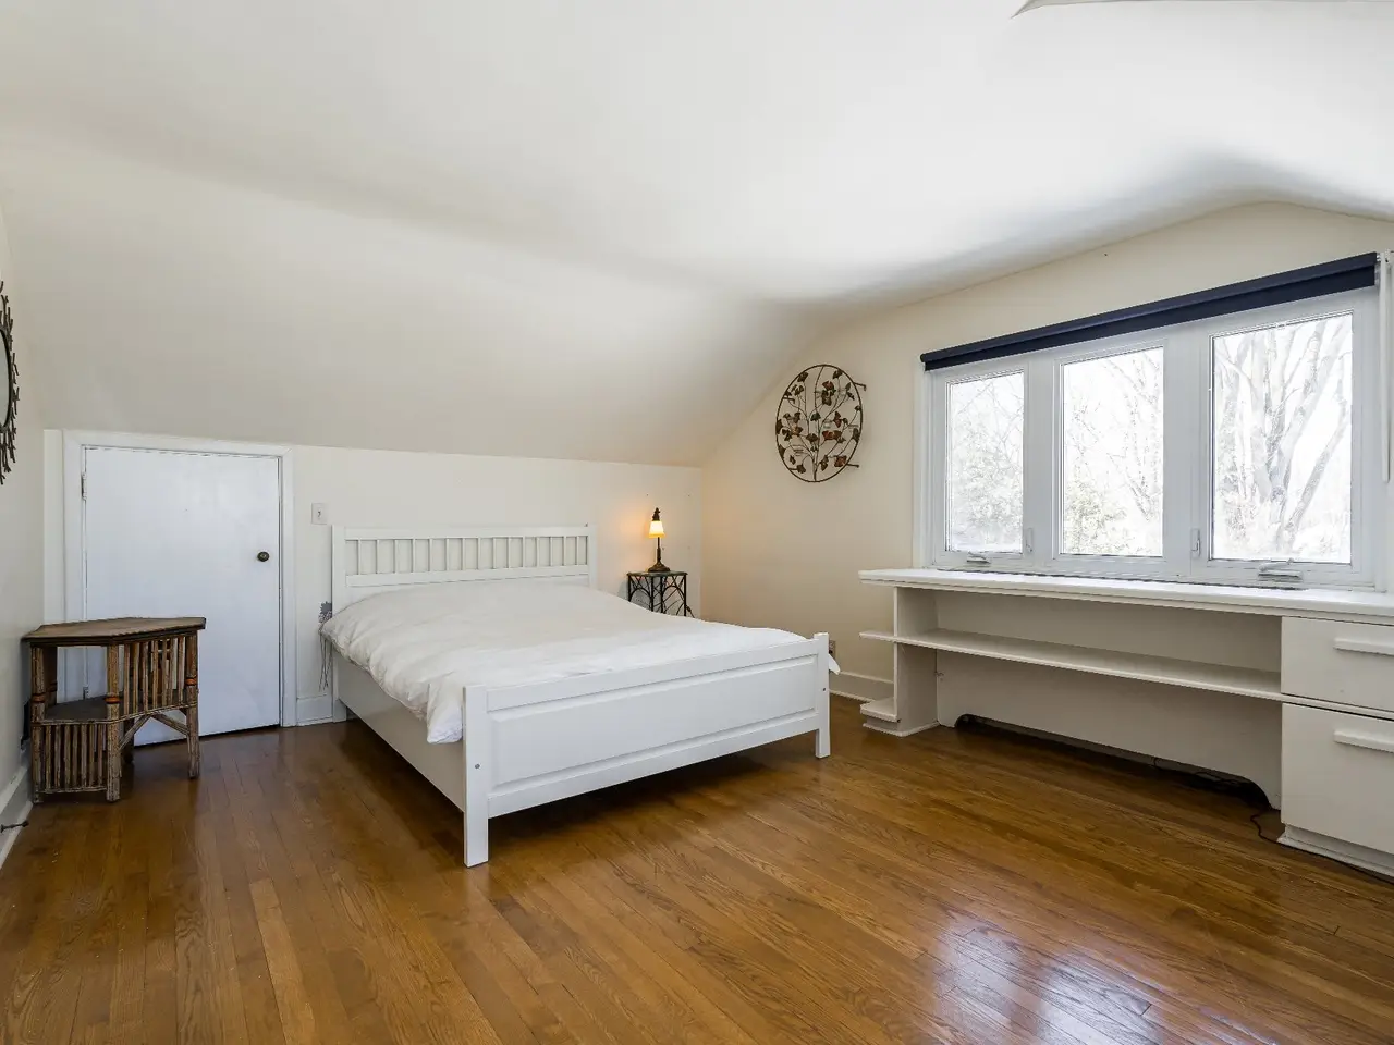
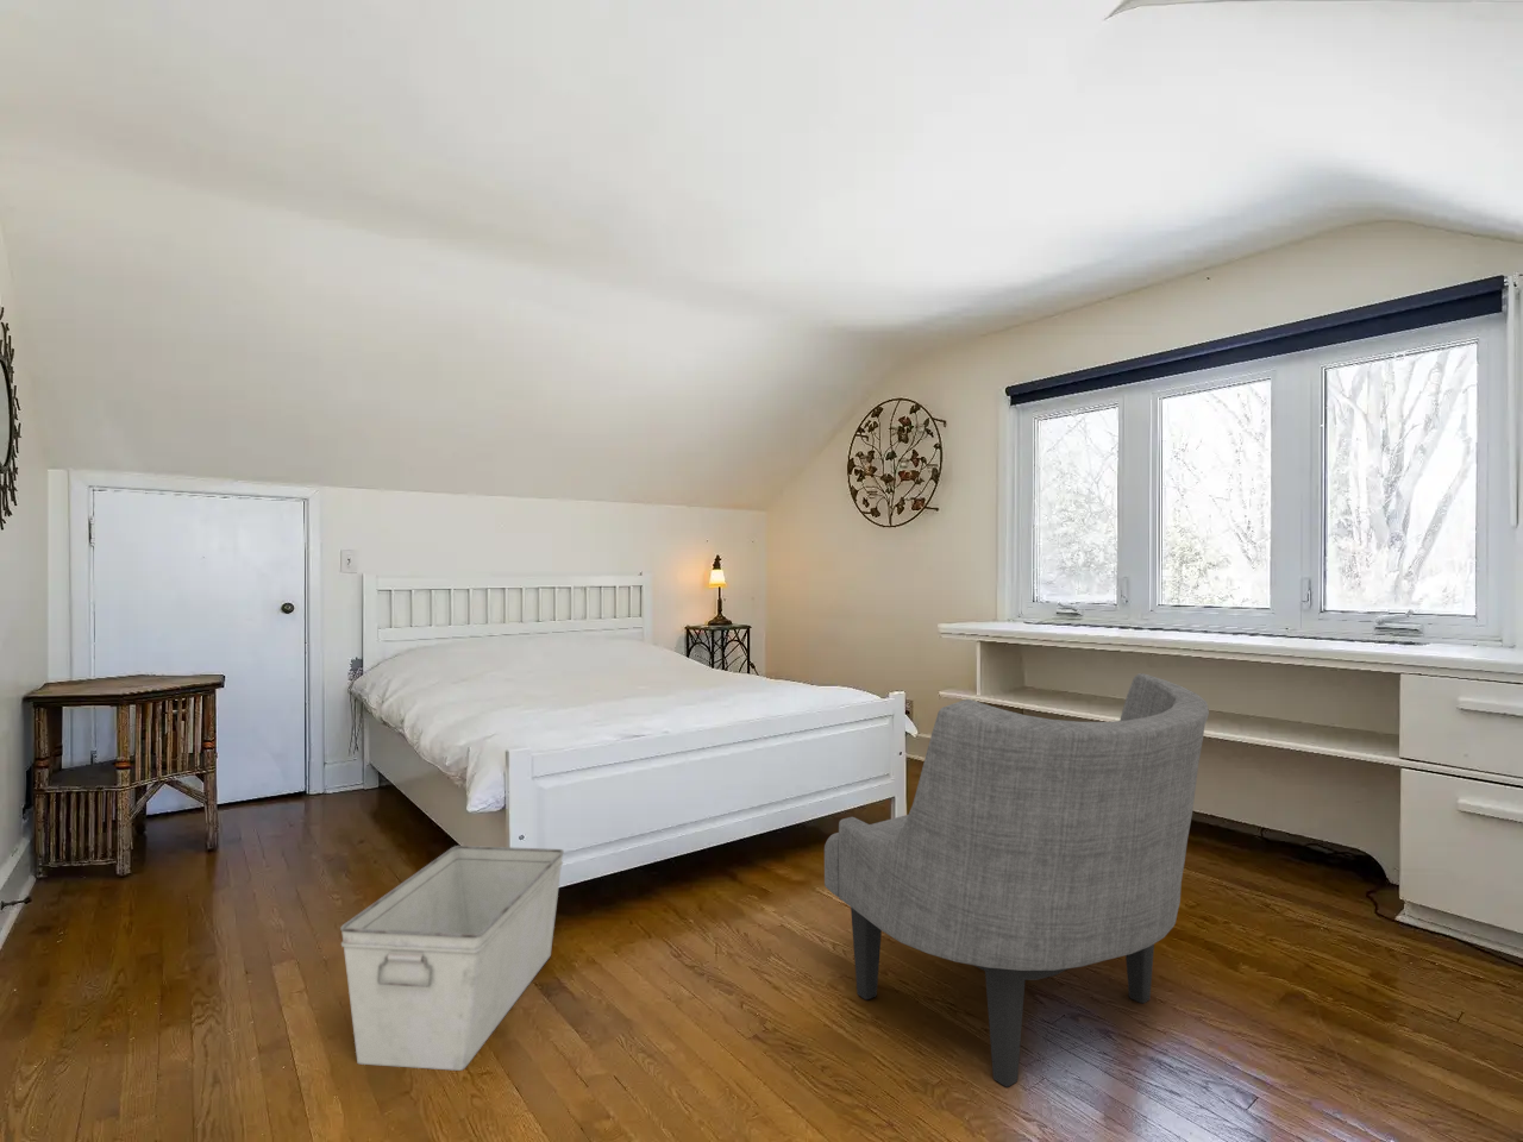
+ armchair [824,672,1210,1087]
+ storage bin [339,845,565,1071]
